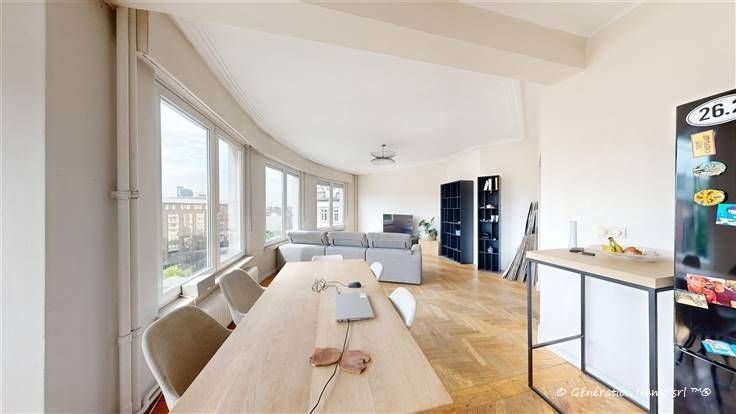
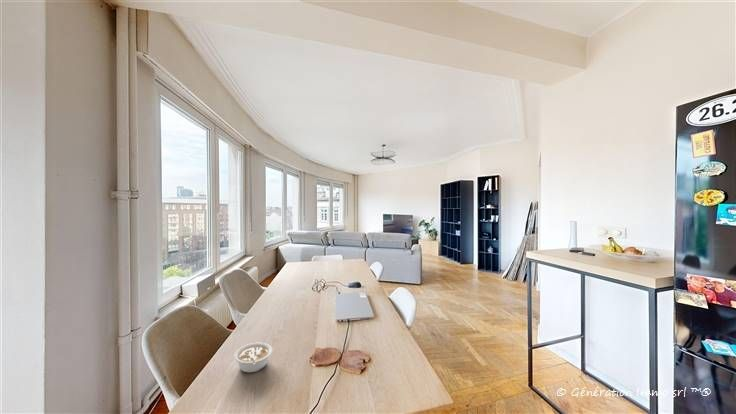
+ legume [233,342,273,374]
